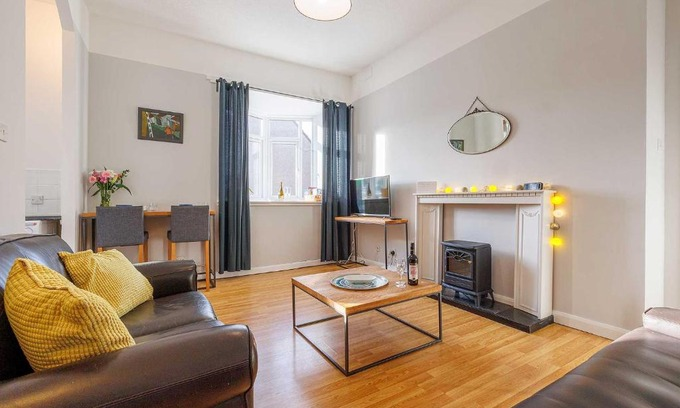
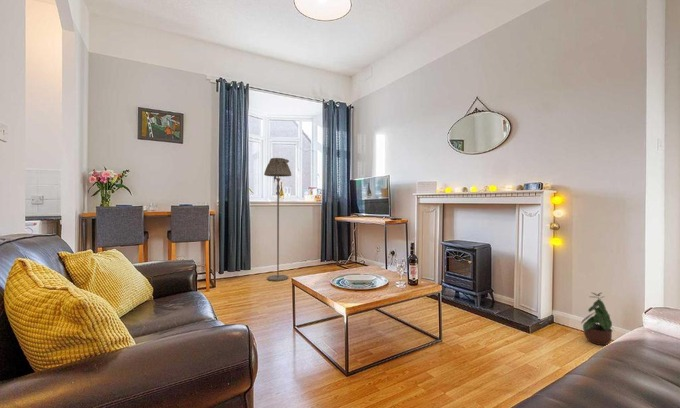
+ floor lamp [263,157,292,282]
+ potted plant [580,292,616,346]
